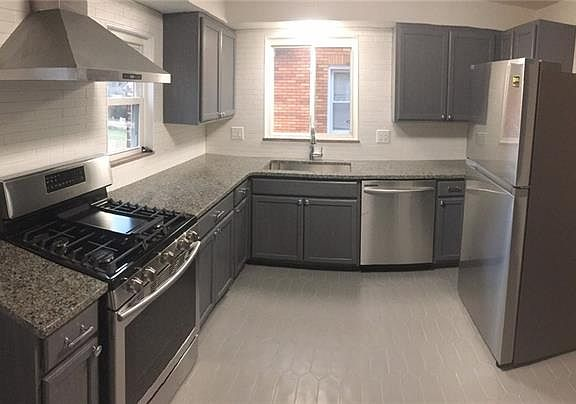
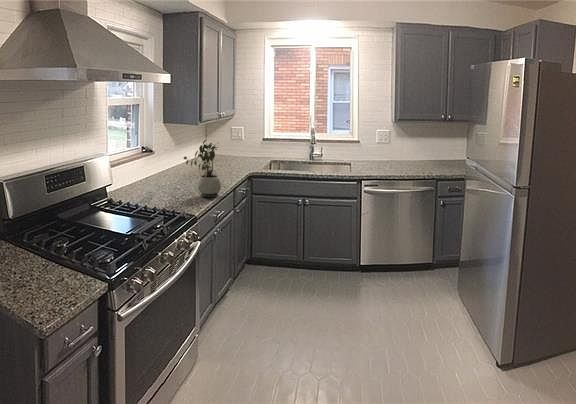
+ potted plant [183,139,222,198]
